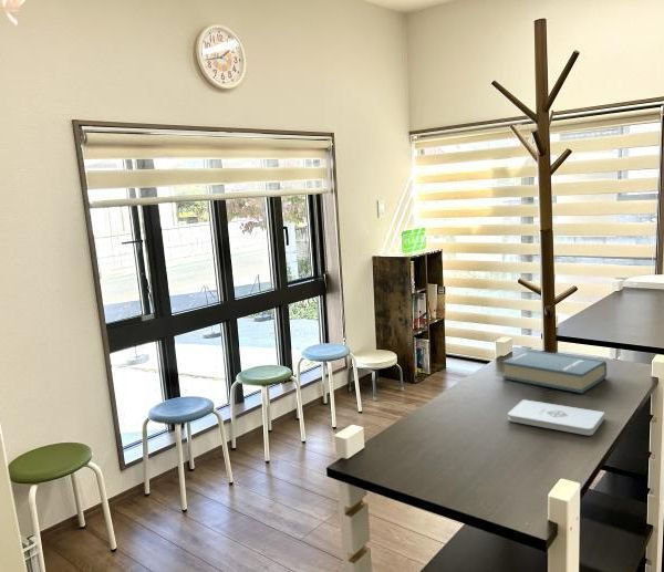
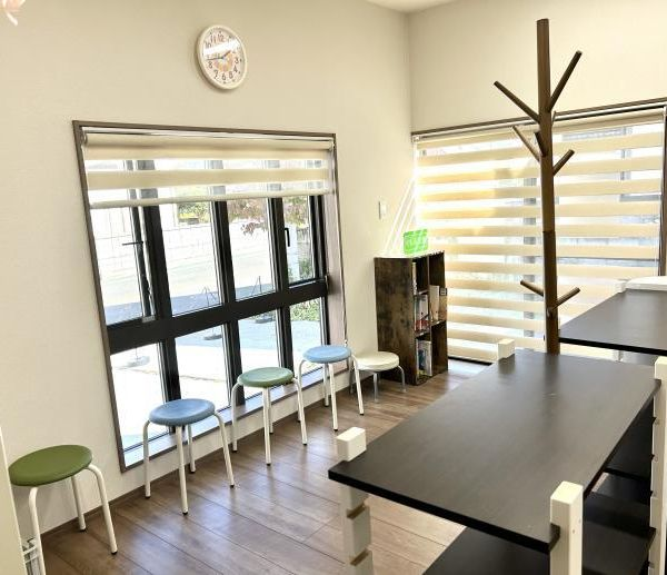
- hardback book [501,349,608,394]
- notepad [507,398,605,436]
